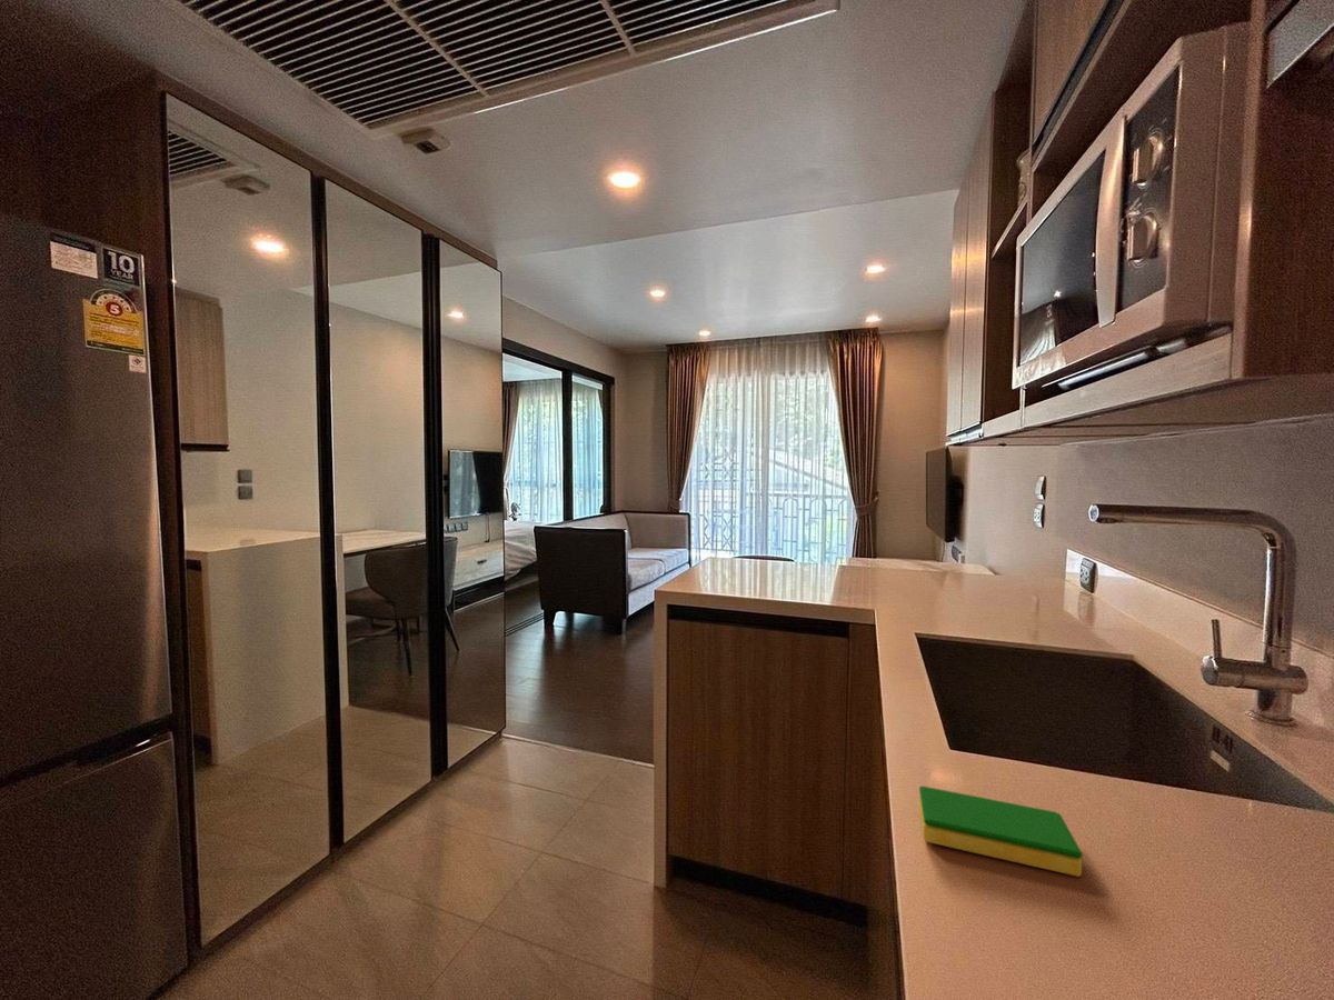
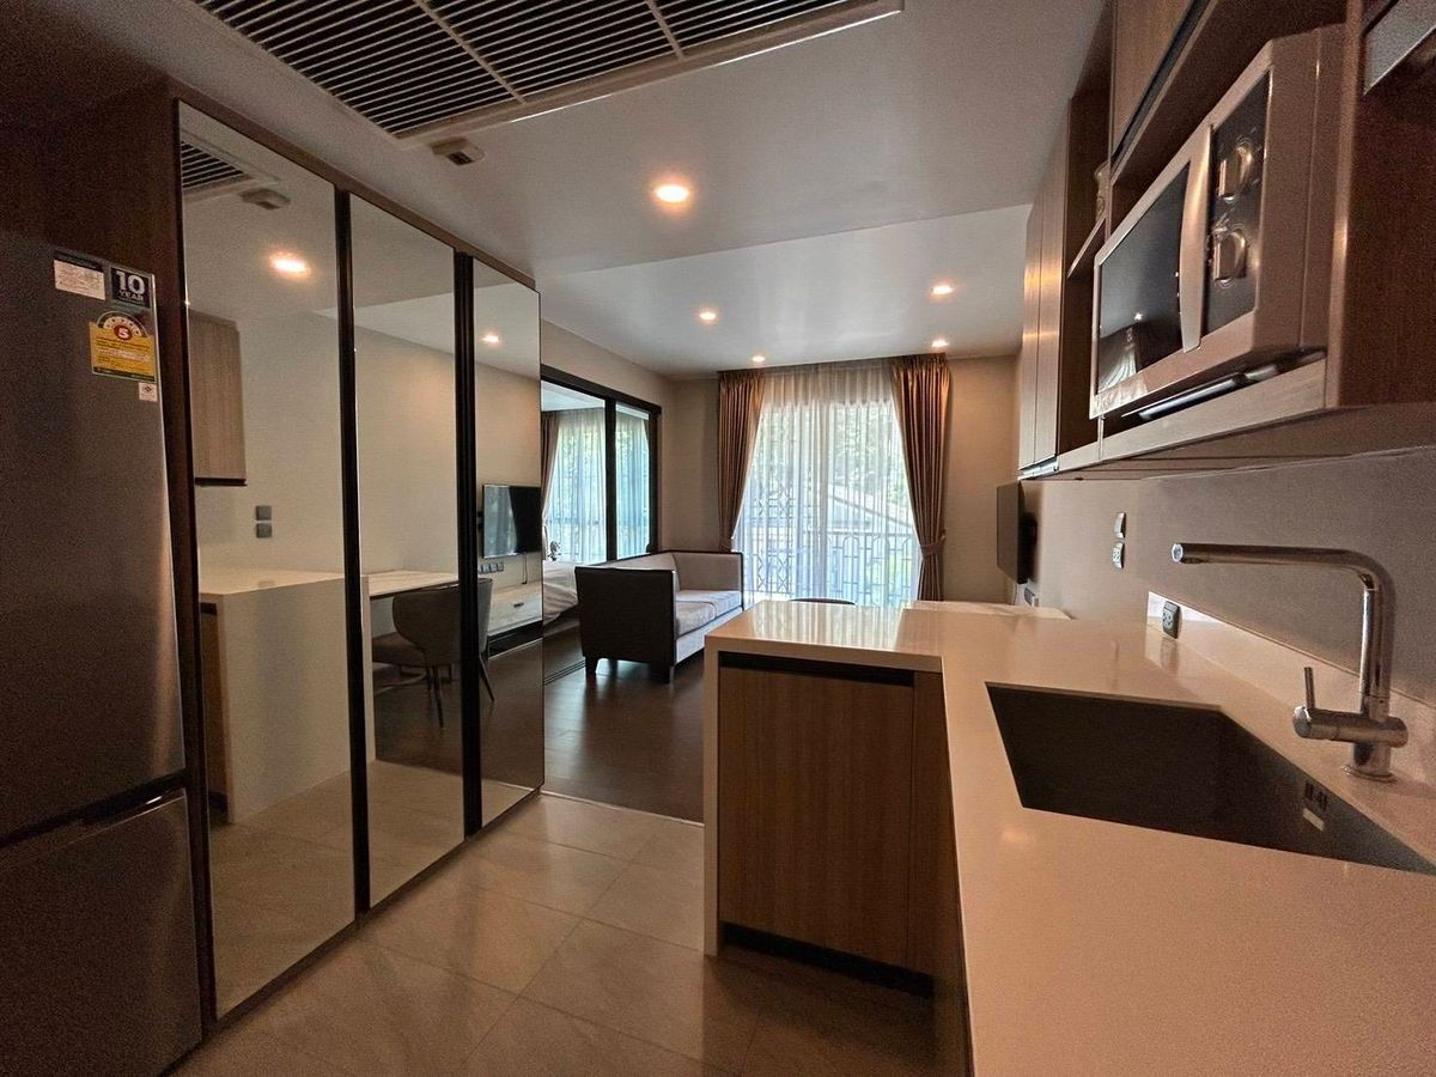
- dish sponge [918,784,1084,878]
